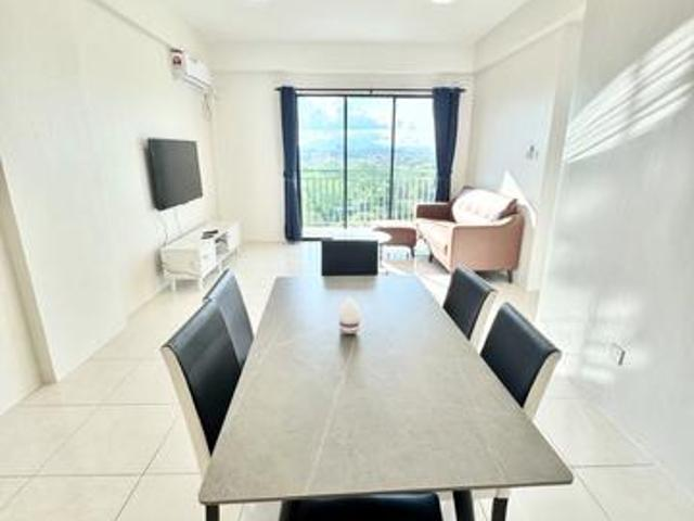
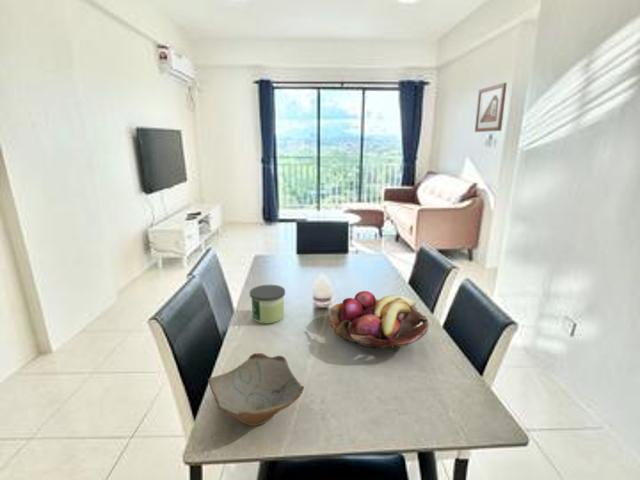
+ picture frame [474,82,508,133]
+ bowl [207,352,305,427]
+ fruit basket [327,290,430,351]
+ candle [249,284,286,324]
